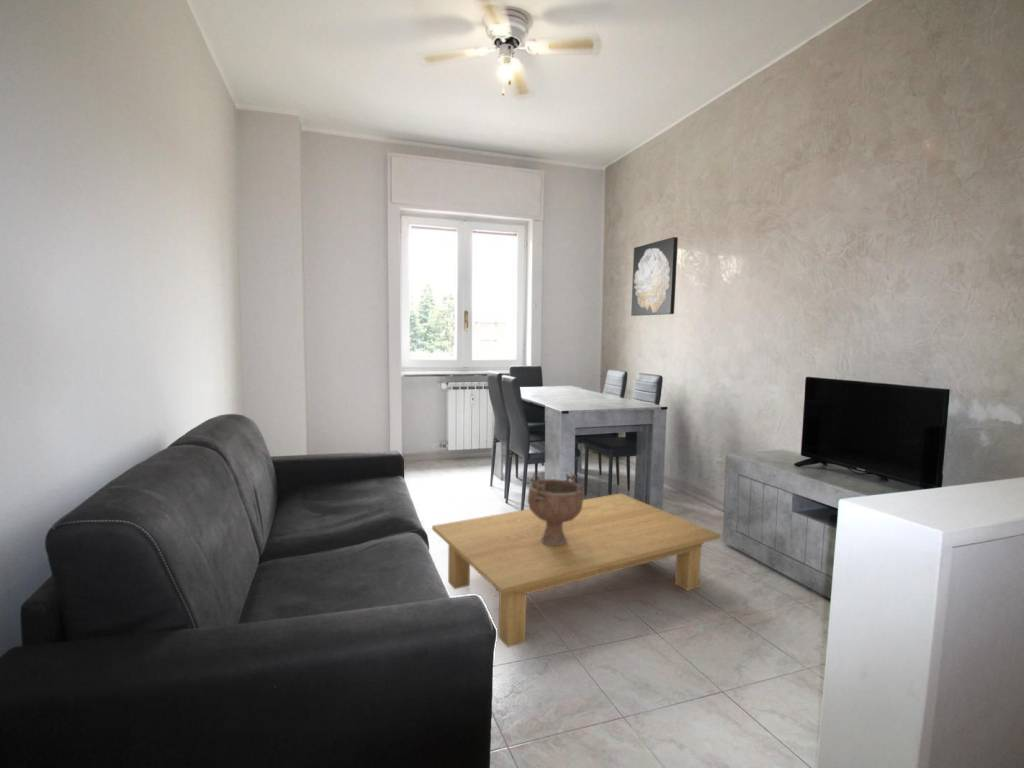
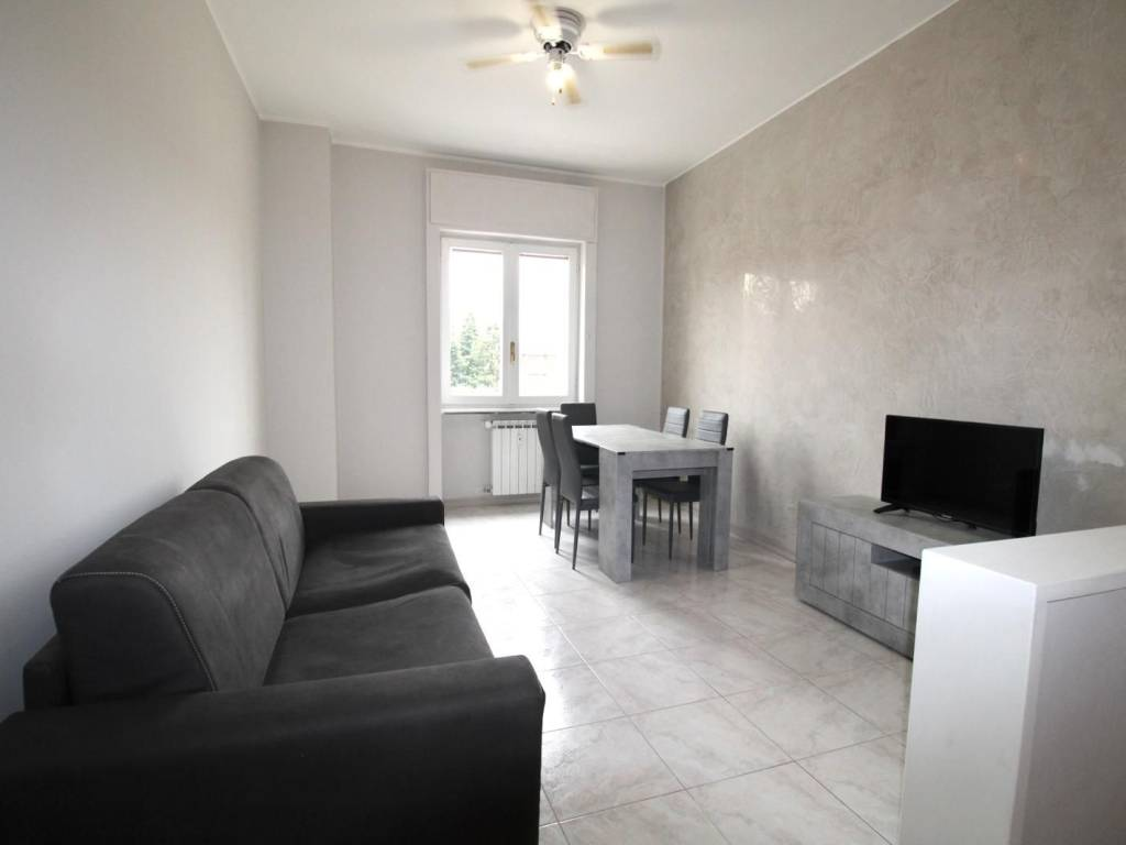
- coffee table [431,492,722,648]
- decorative bowl [527,471,585,546]
- wall art [630,236,679,317]
